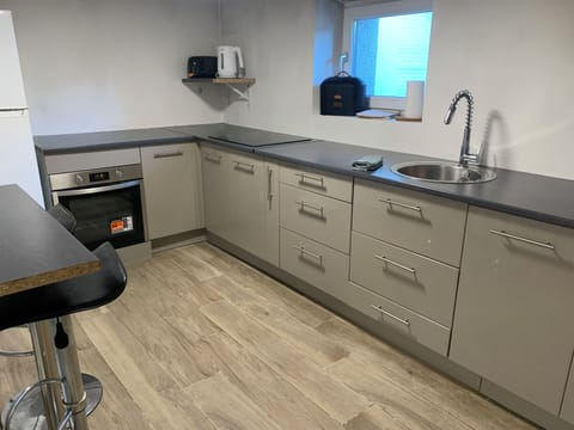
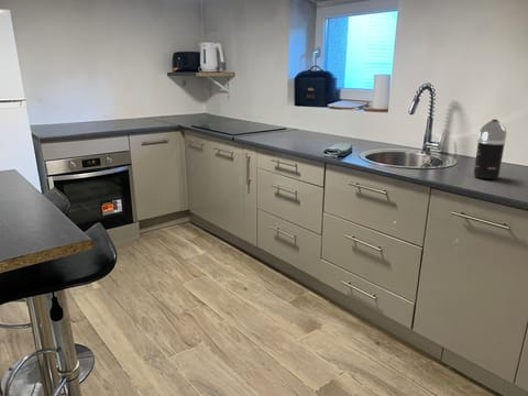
+ spray bottle [473,118,507,180]
